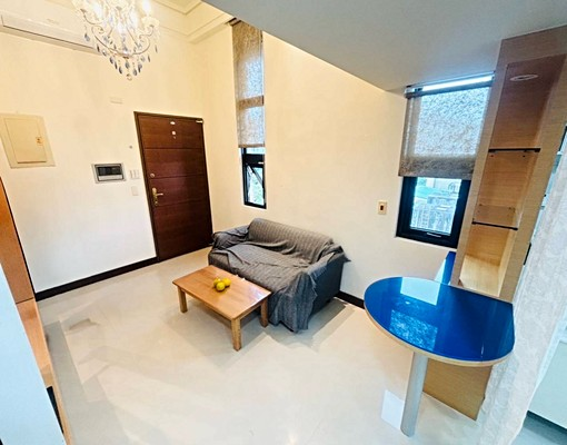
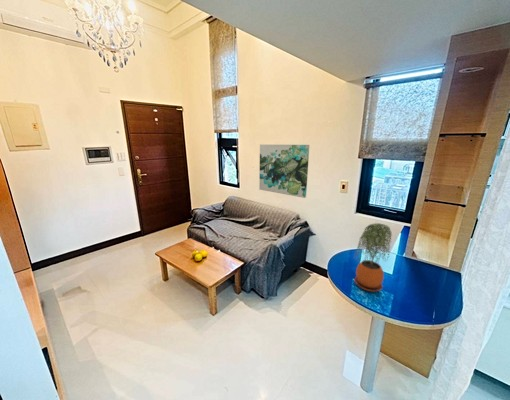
+ wall art [258,143,310,199]
+ potted plant [352,222,393,292]
